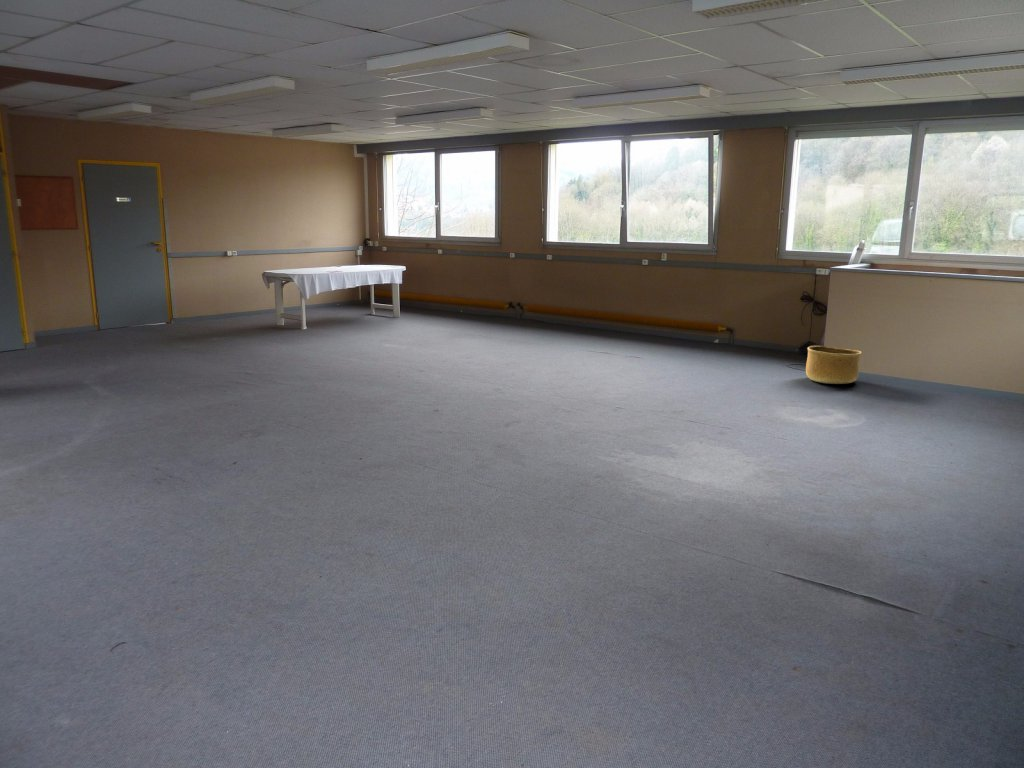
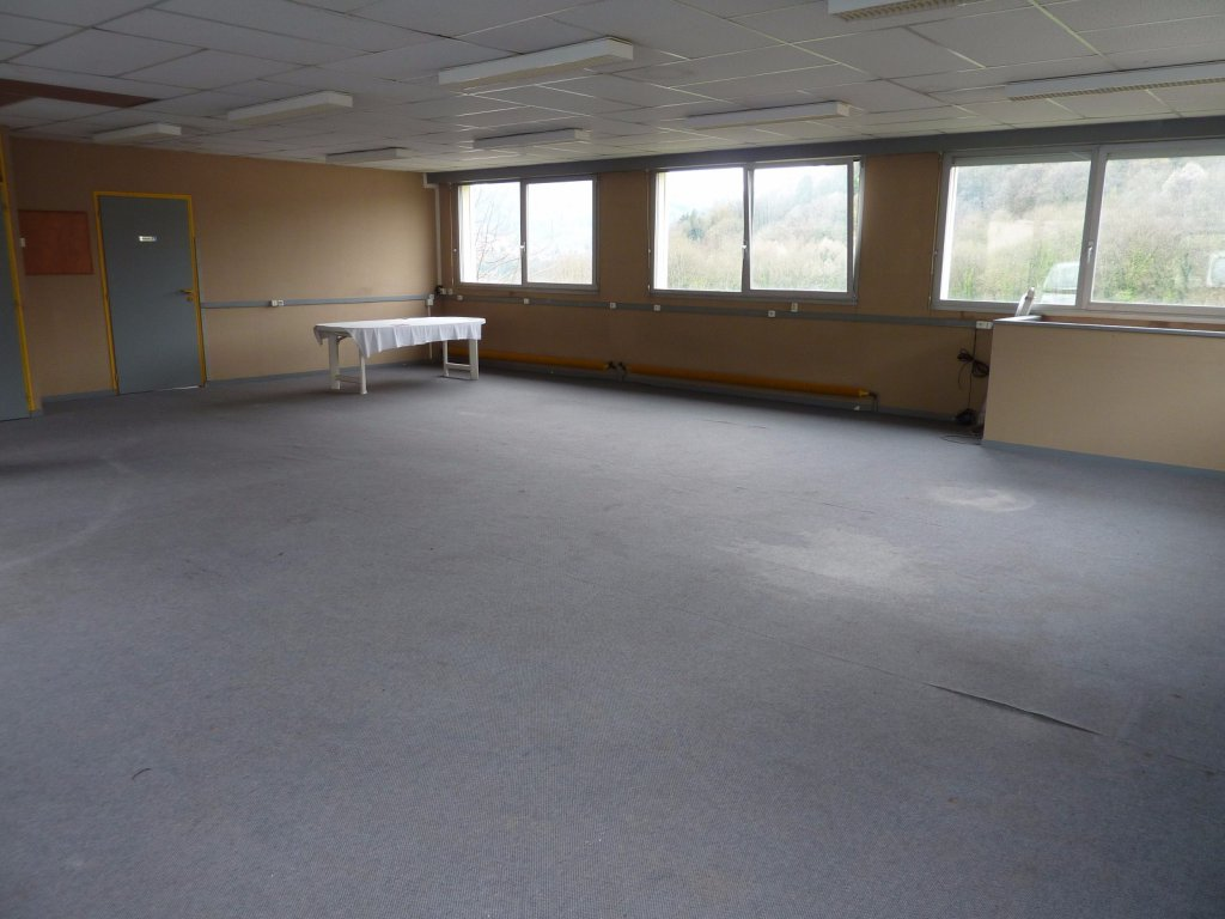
- basket [805,345,863,385]
